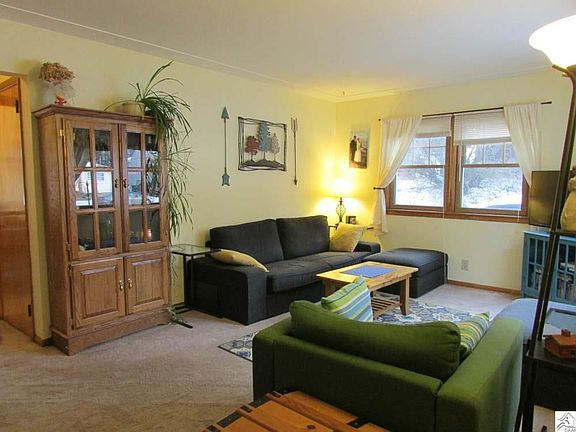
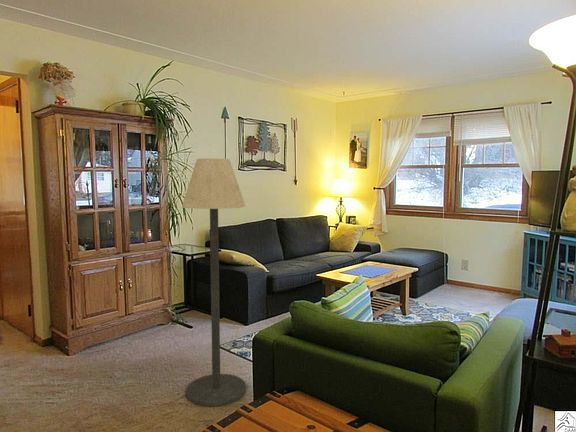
+ floor lamp [181,158,247,407]
